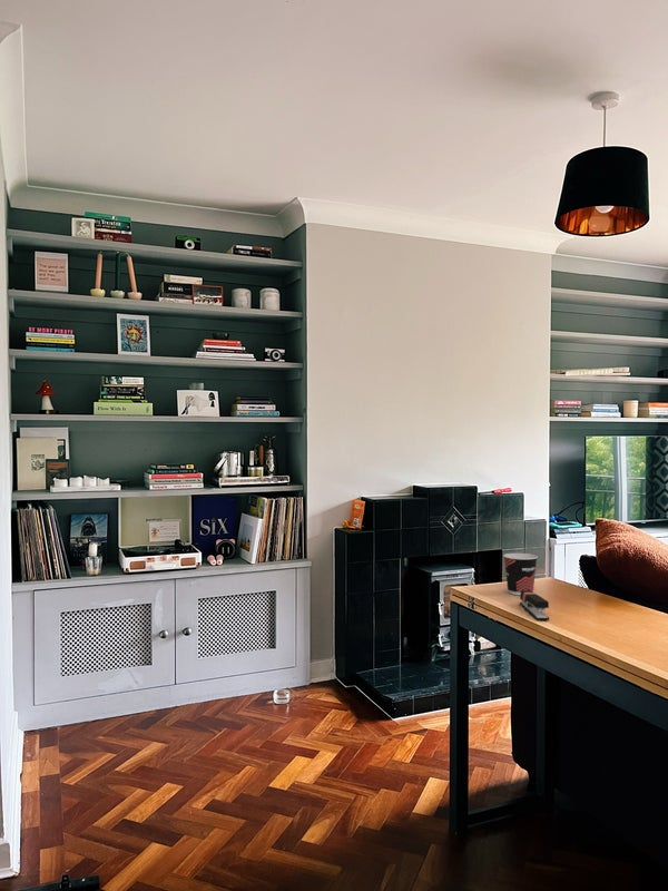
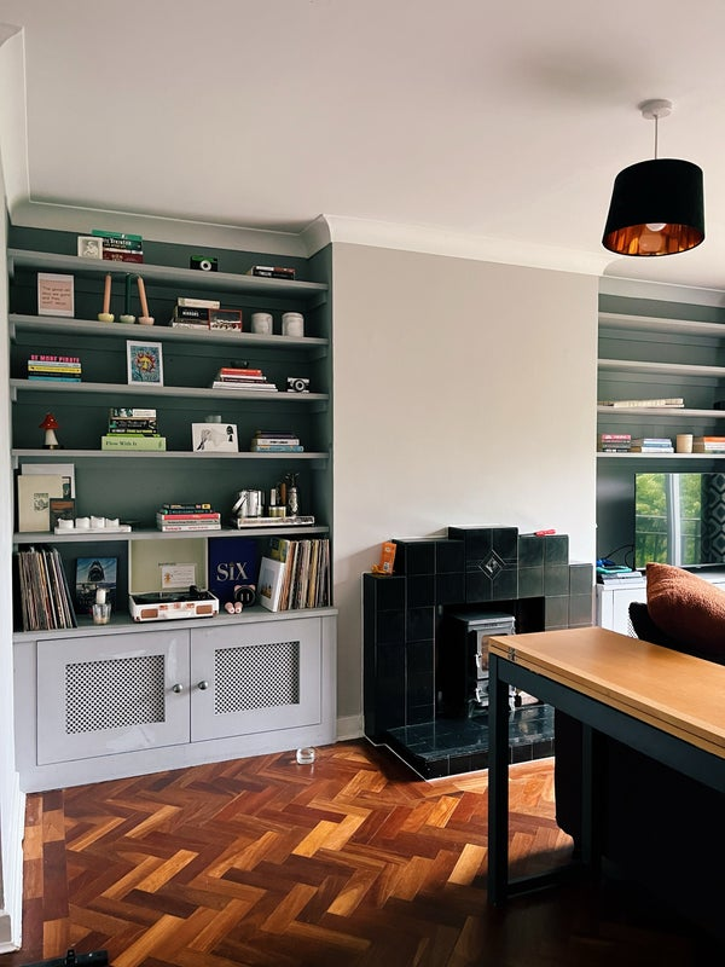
- cup [502,552,539,596]
- stapler [519,590,550,621]
